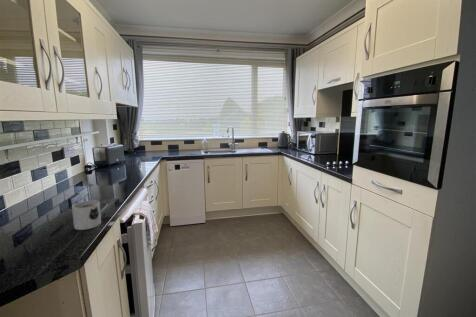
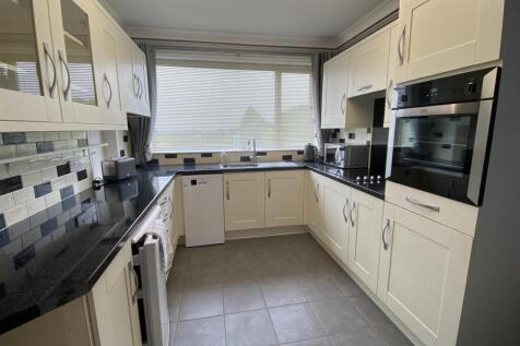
- mug [71,199,102,231]
